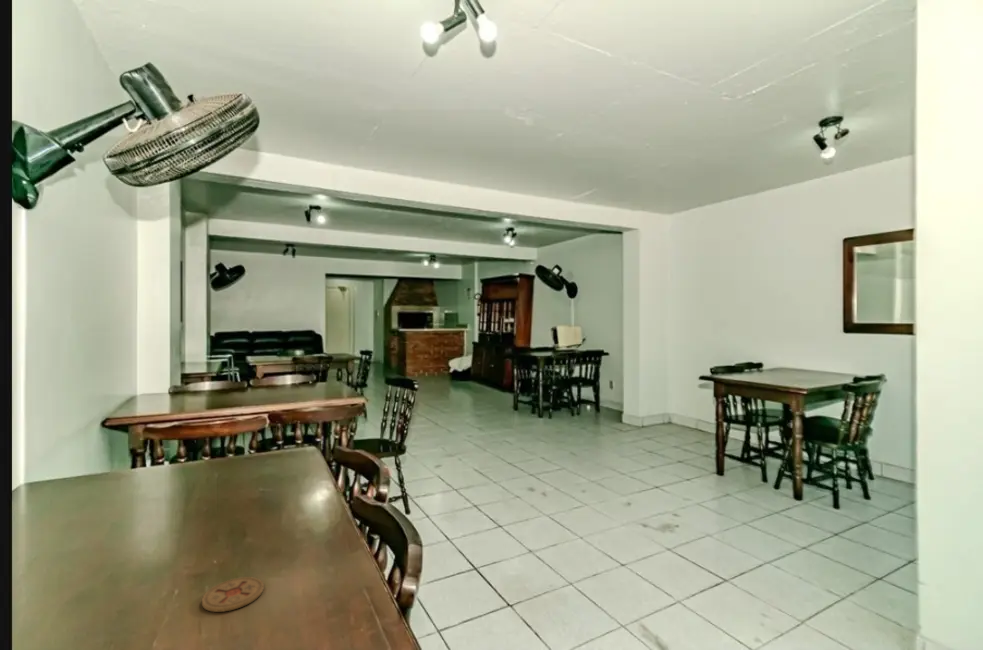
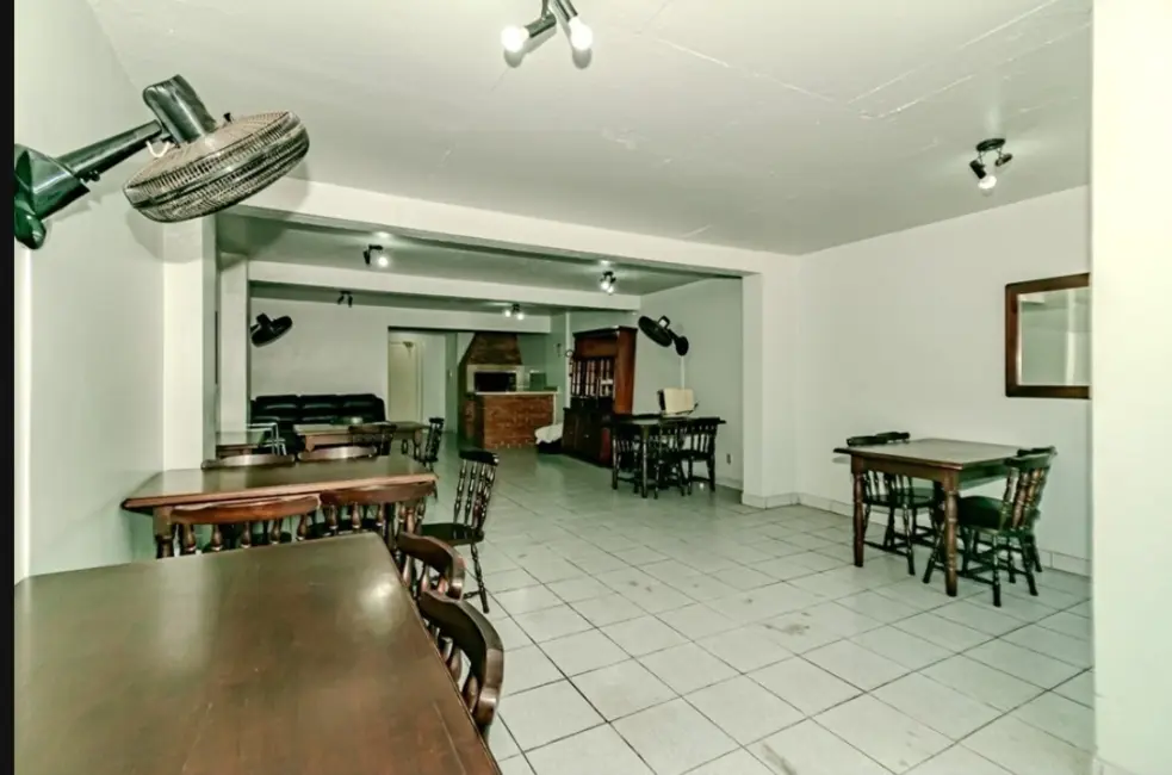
- coaster [201,576,264,613]
